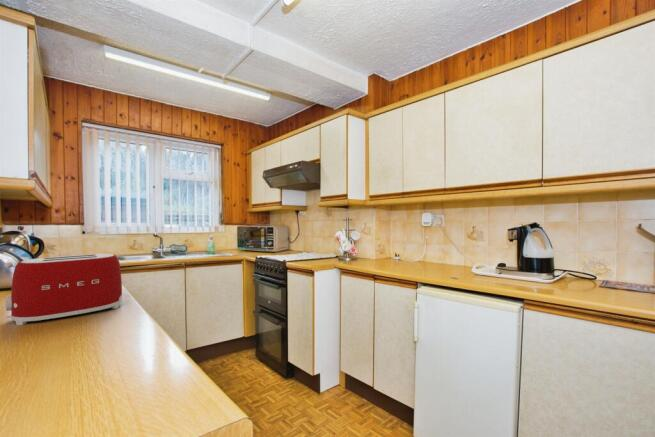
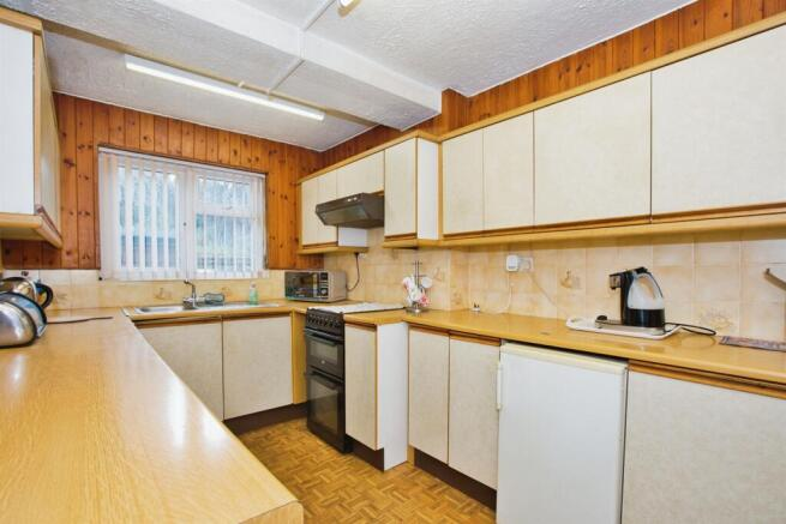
- toaster [3,253,123,326]
